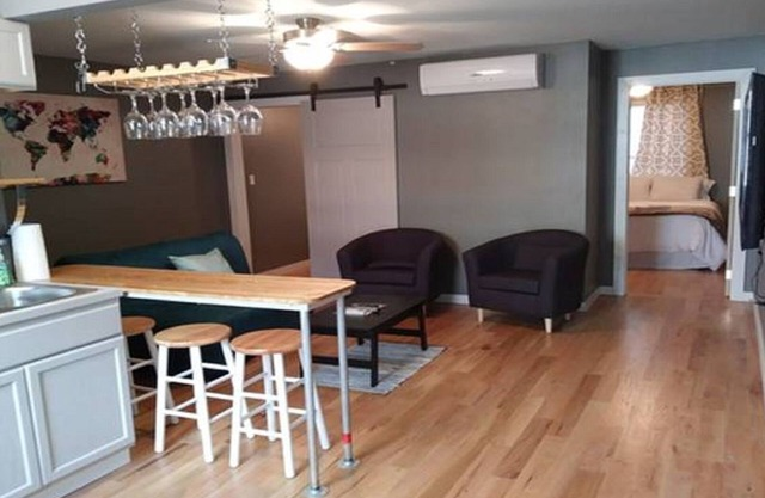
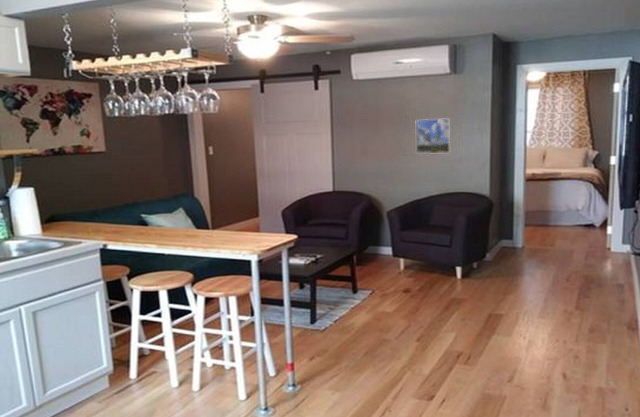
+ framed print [415,117,451,155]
